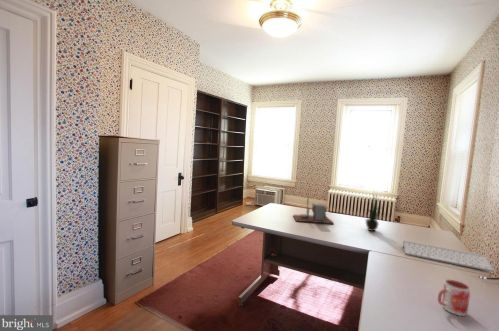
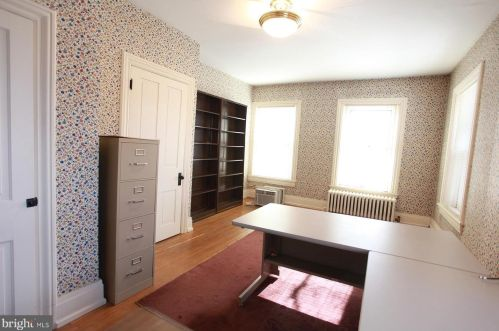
- desk organizer [292,195,335,225]
- keyboard [402,239,495,273]
- potted plant [362,191,385,232]
- mug [437,279,471,317]
